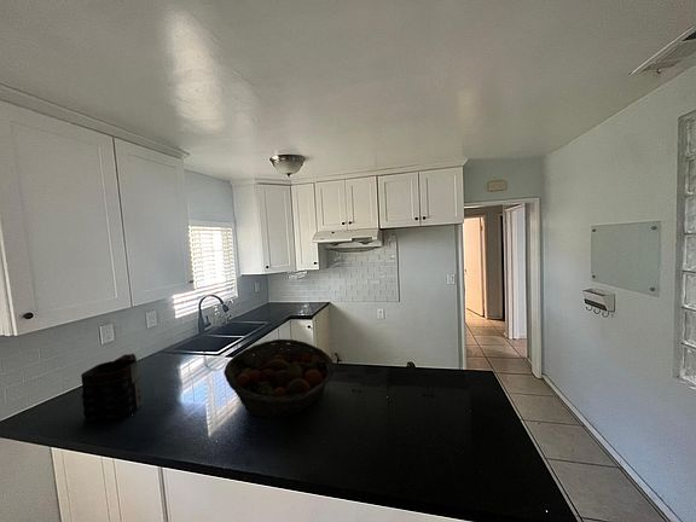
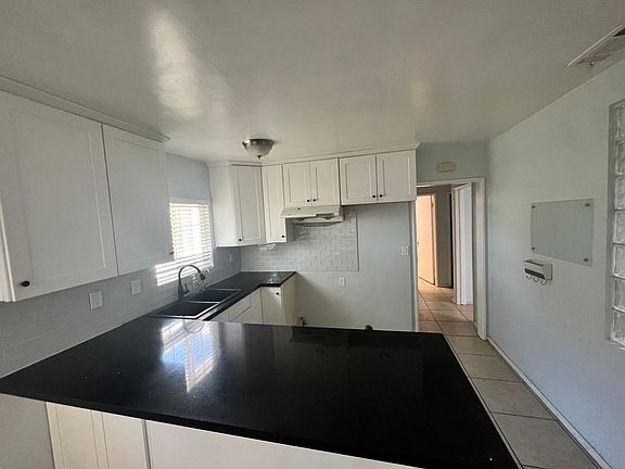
- fruit basket [222,338,335,420]
- mug [80,353,143,427]
